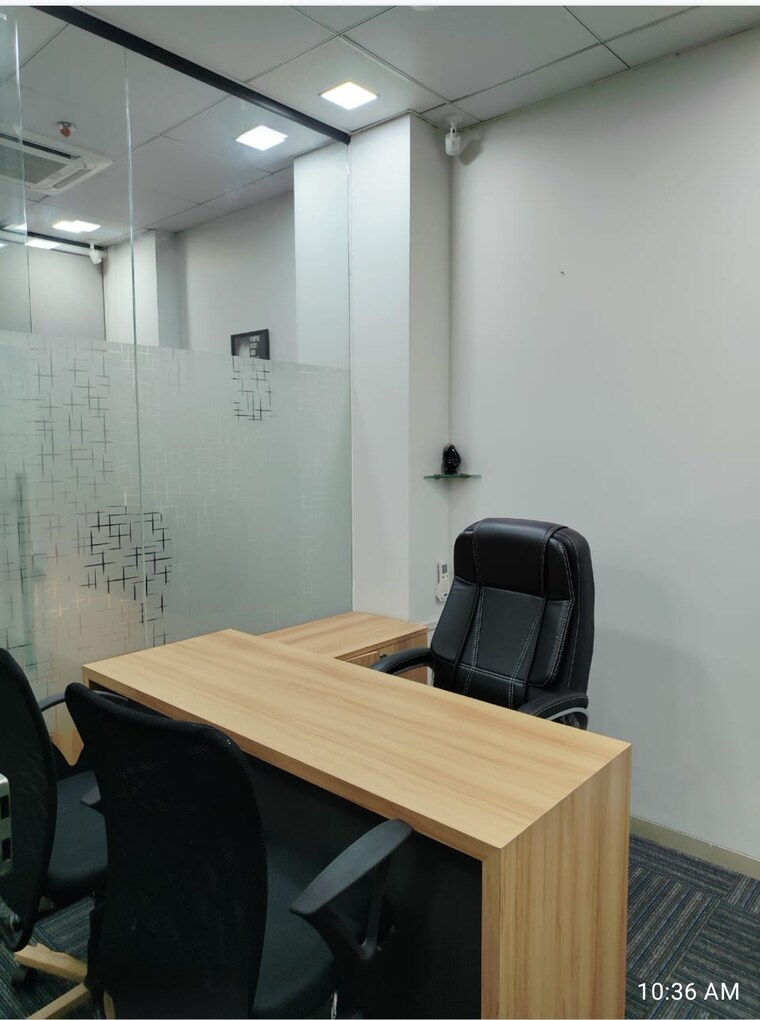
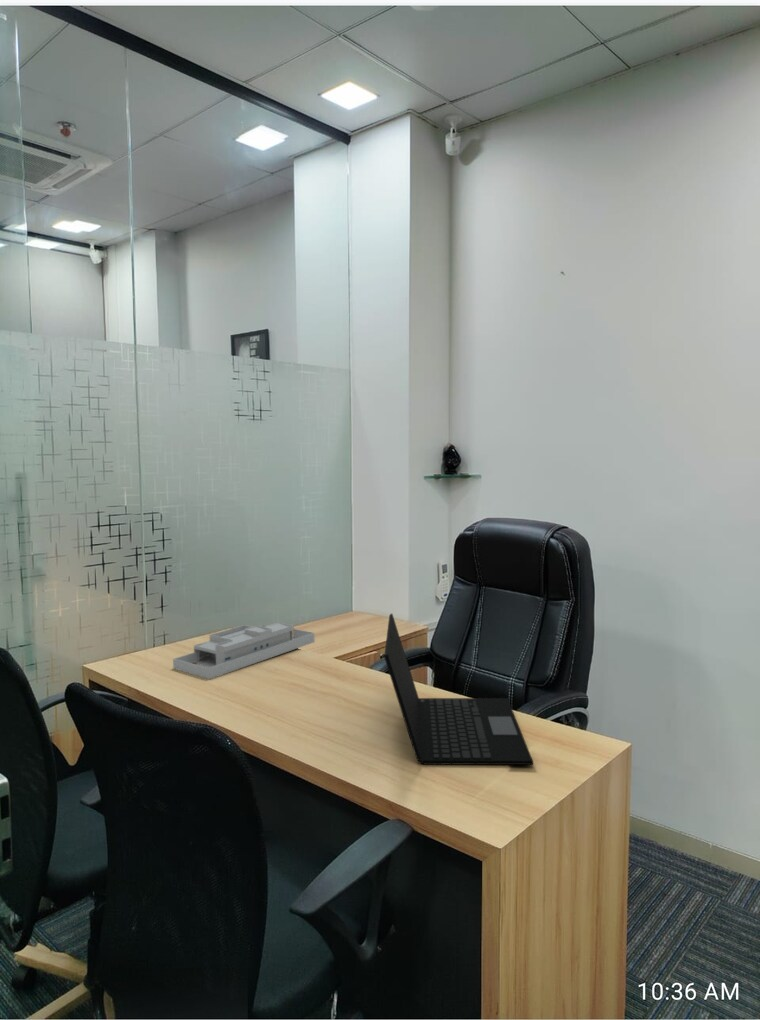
+ laptop [383,613,534,766]
+ desk organizer [172,622,316,680]
